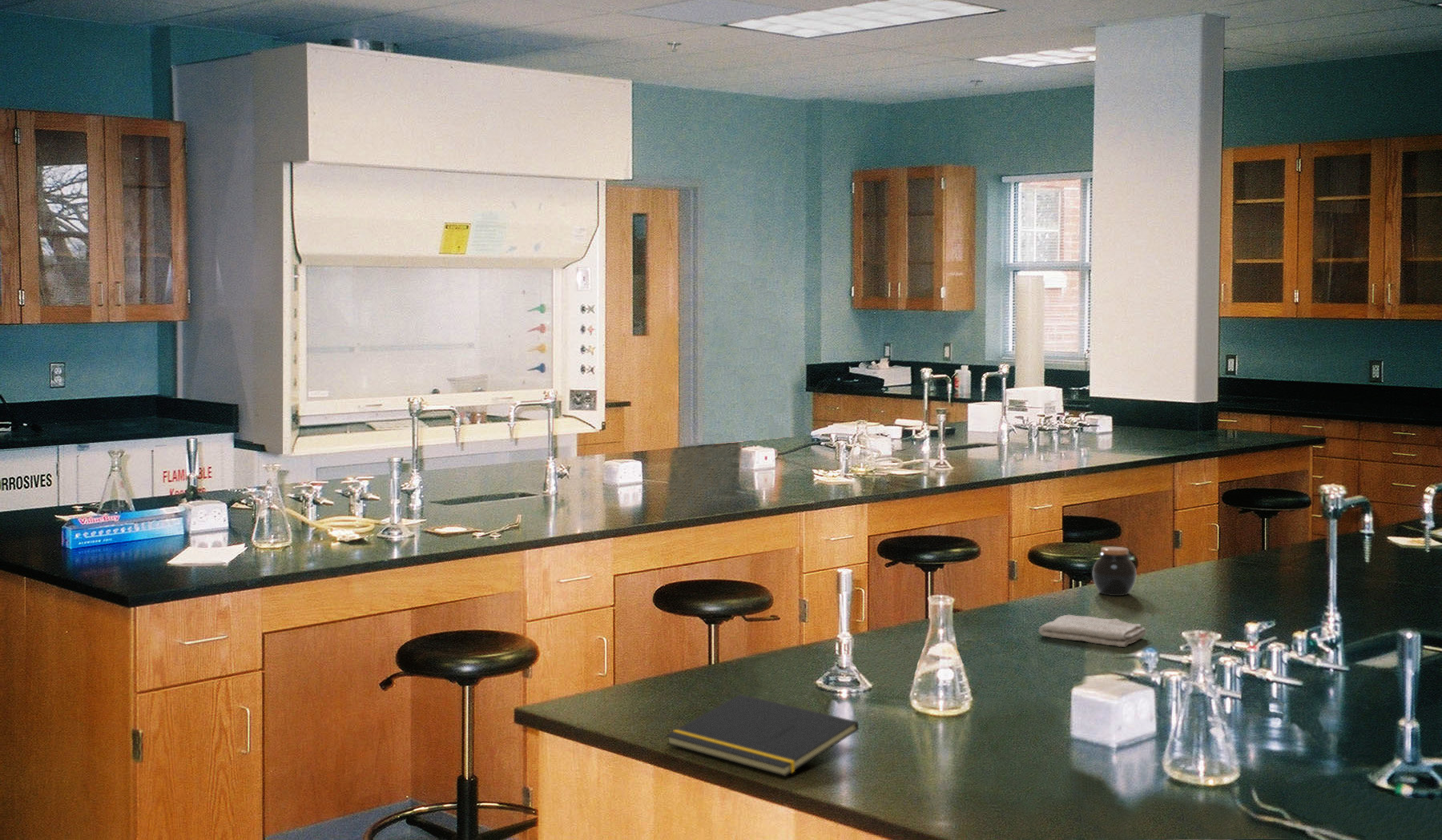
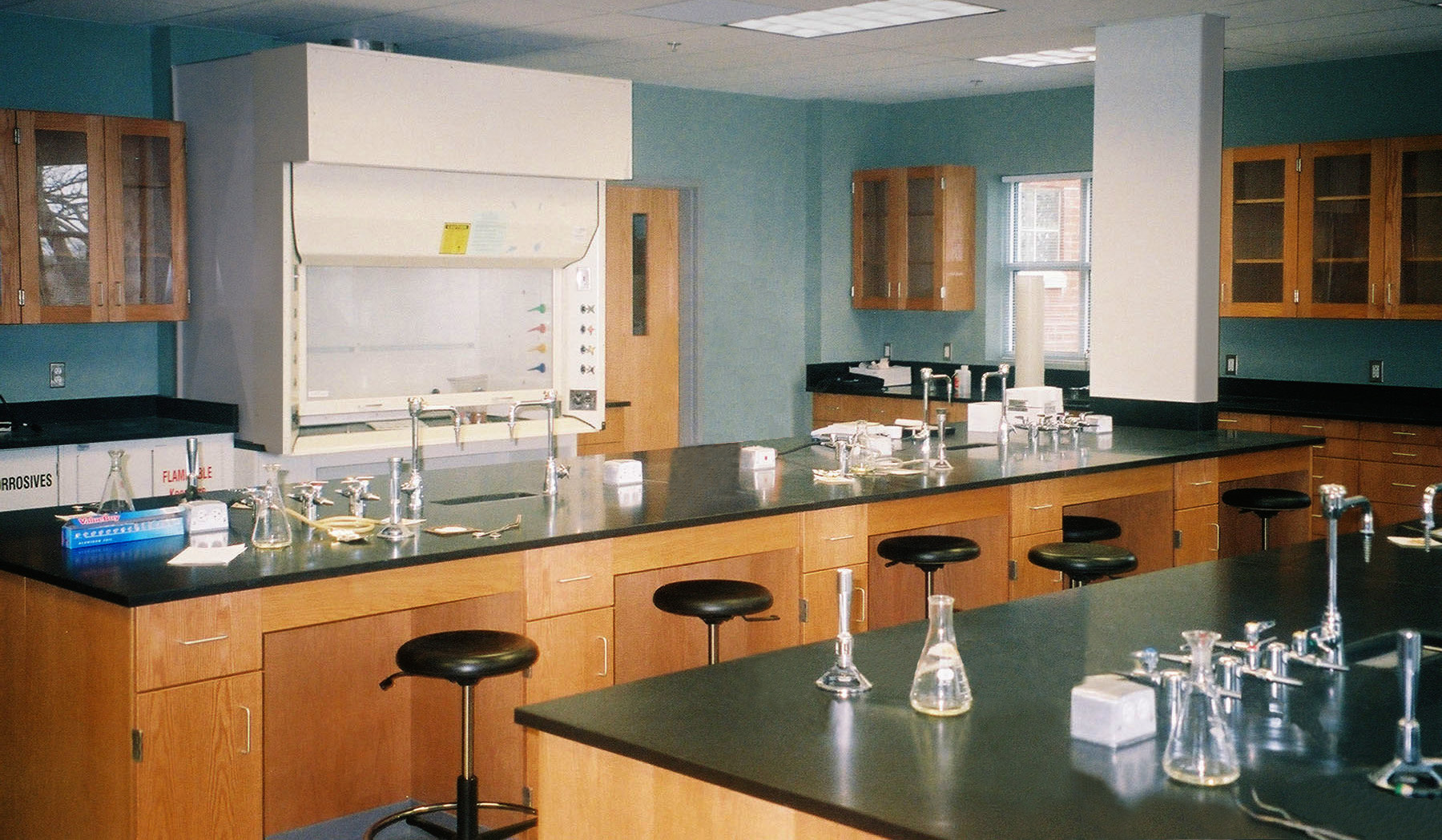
- notepad [665,693,860,778]
- jar [1092,546,1137,597]
- washcloth [1038,614,1147,648]
